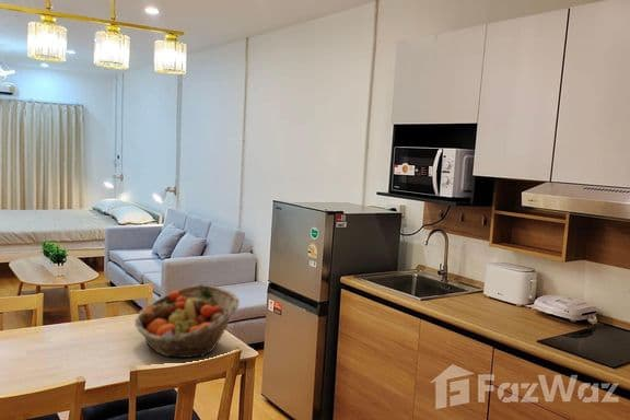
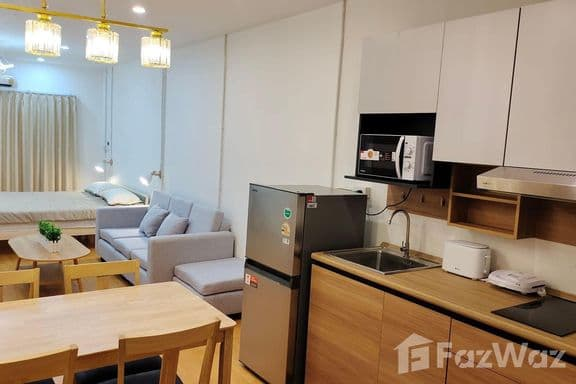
- fruit basket [133,283,241,359]
